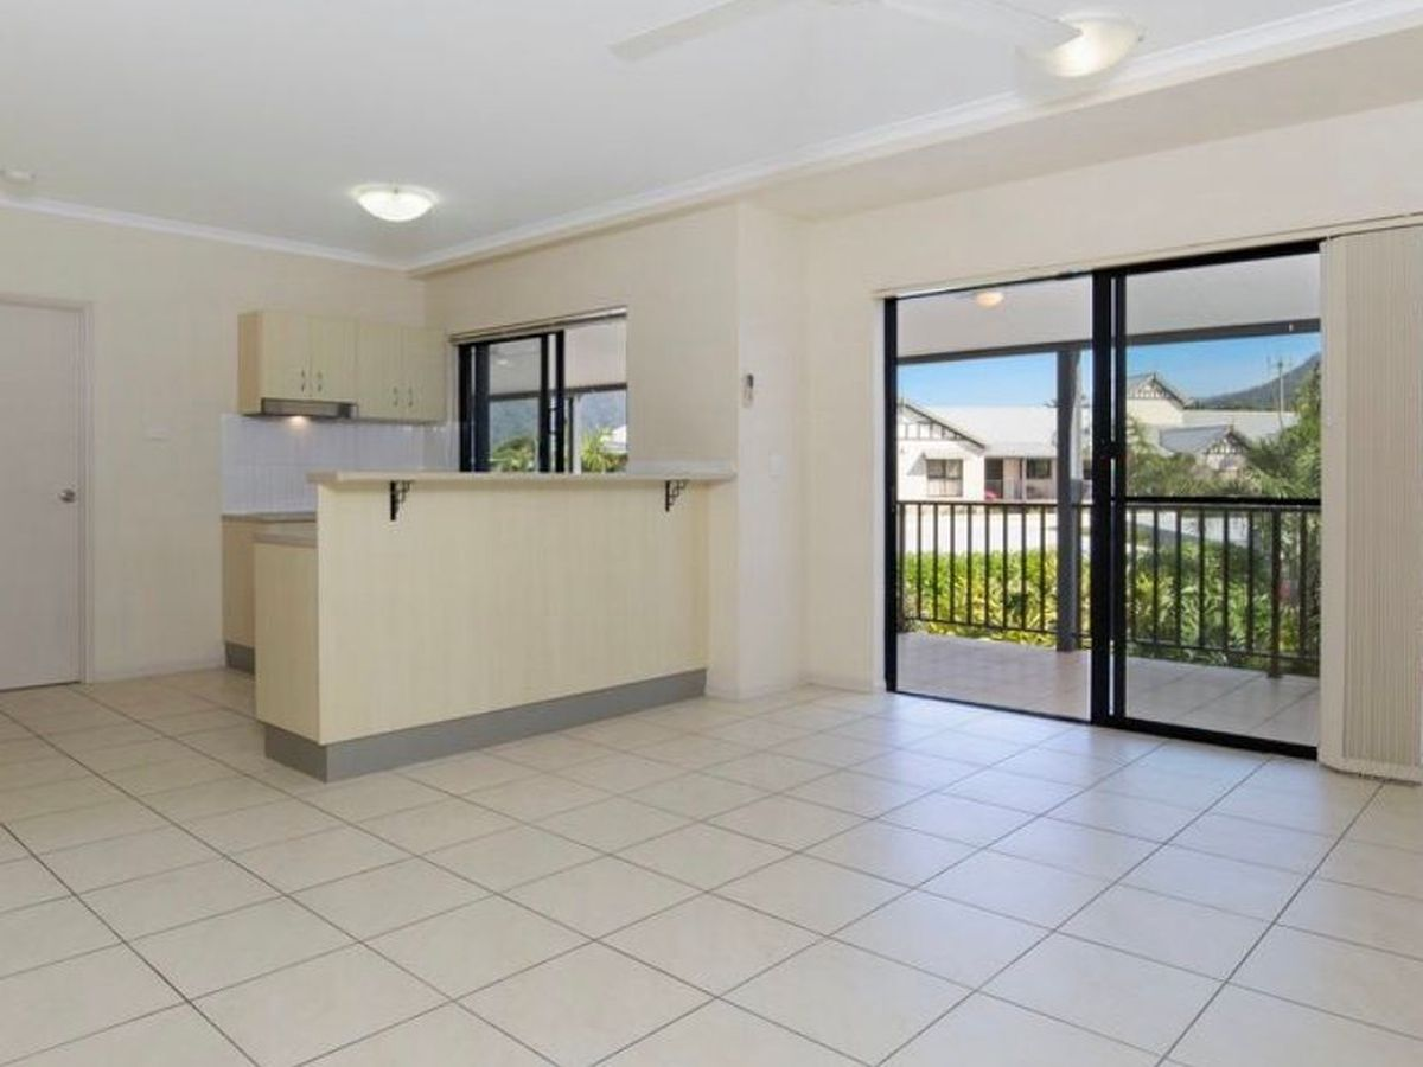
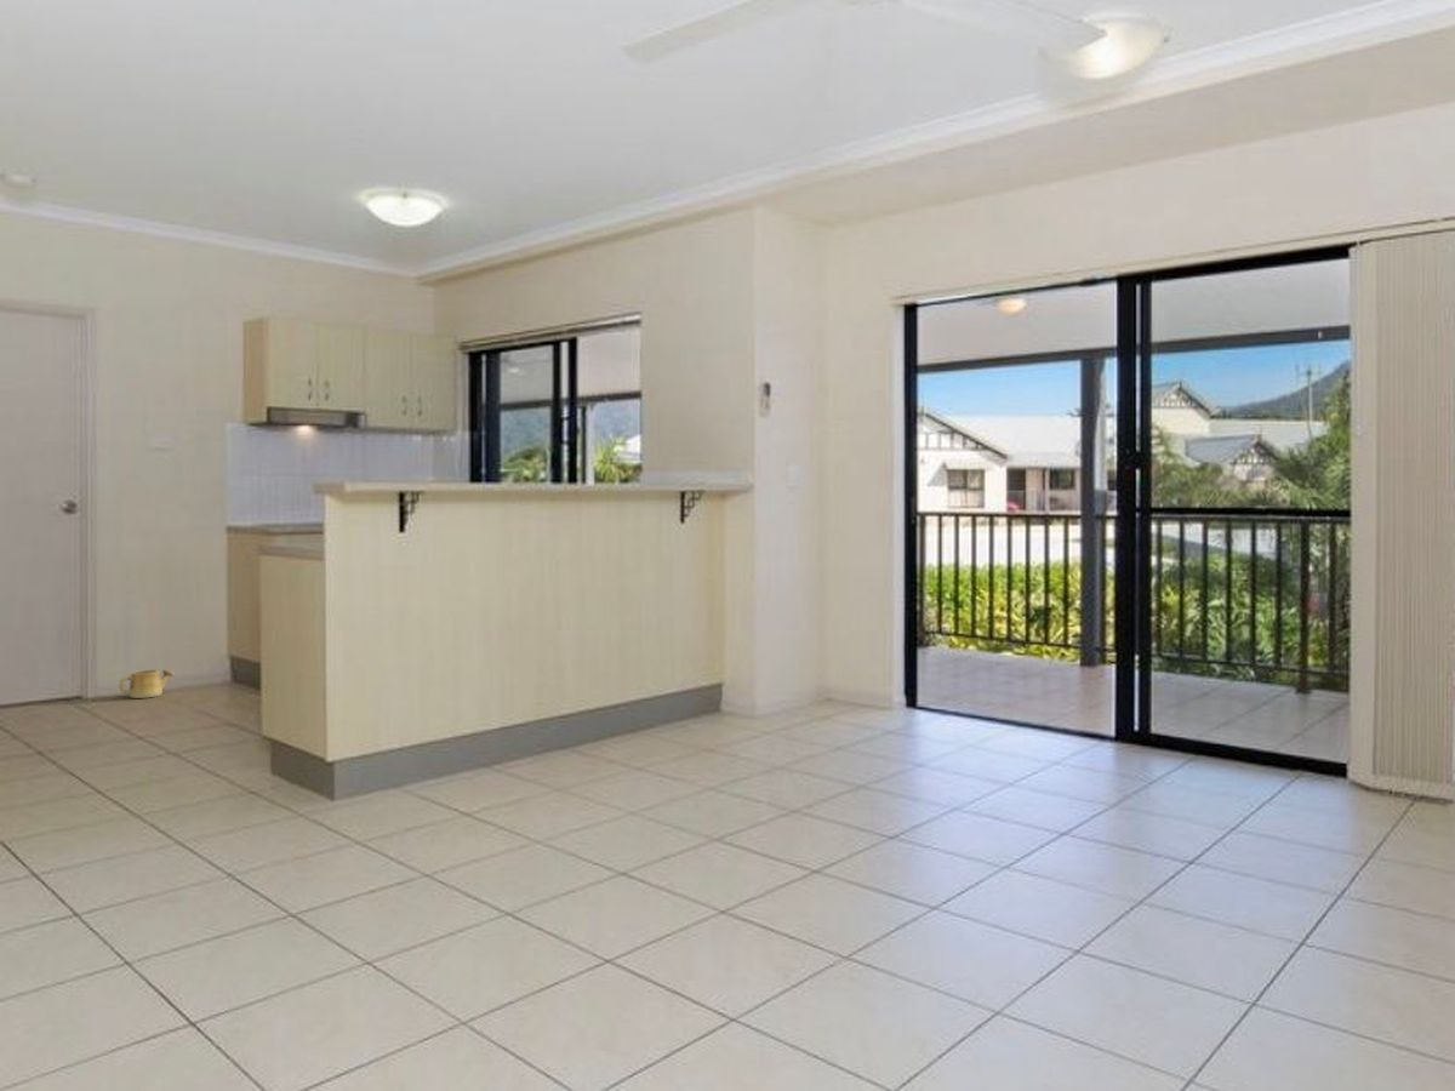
+ watering can [118,668,176,699]
